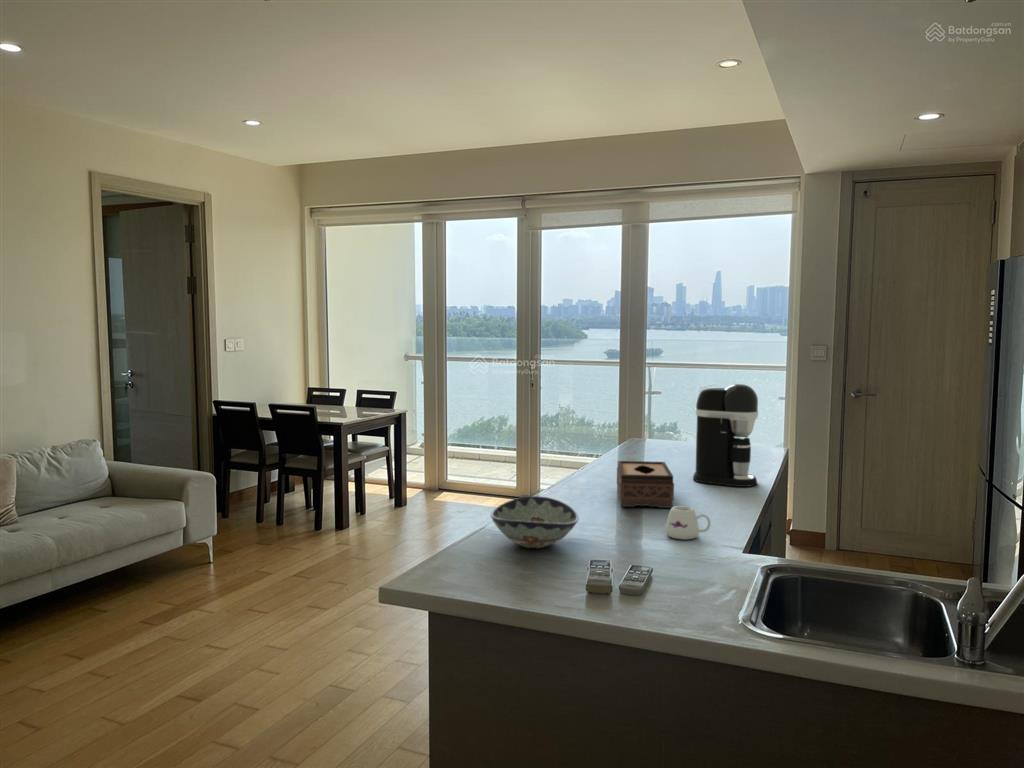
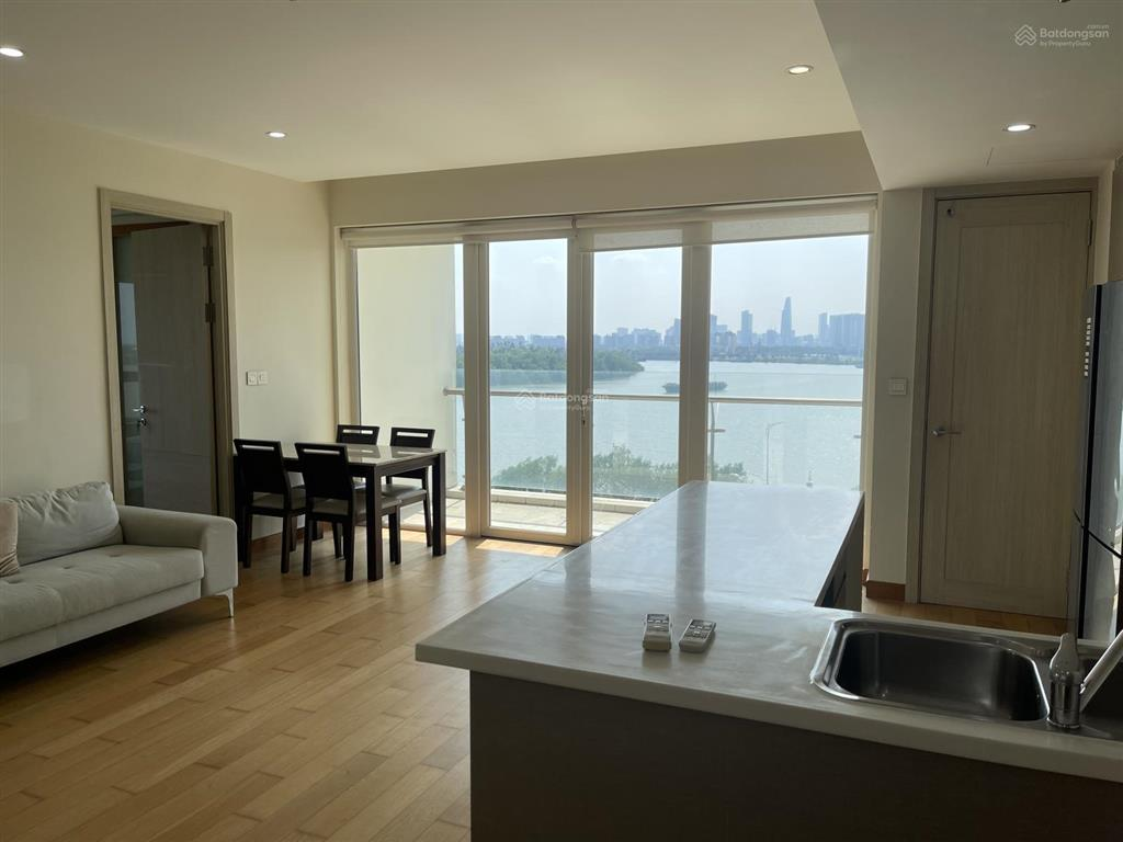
- coffee maker [692,383,759,488]
- mug [664,505,712,541]
- decorative bowl [490,495,580,549]
- tissue box [616,460,675,509]
